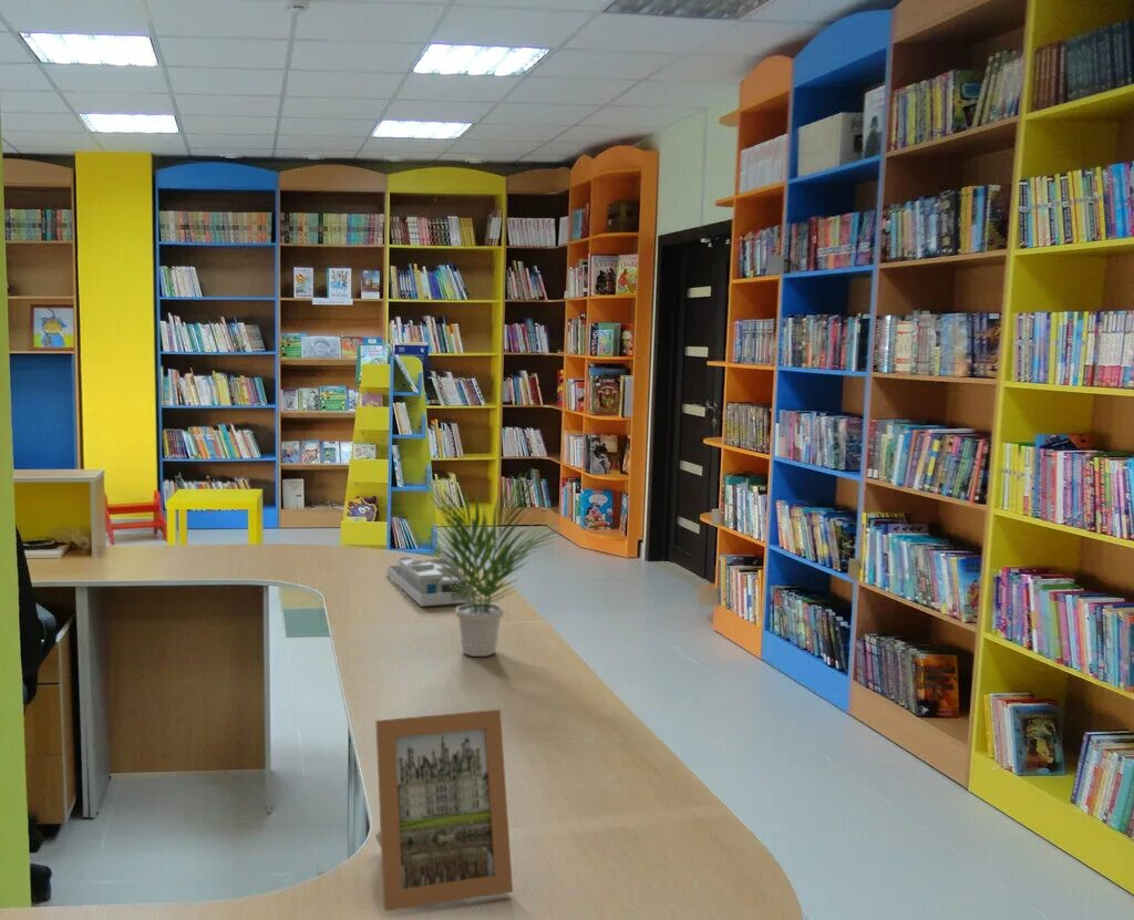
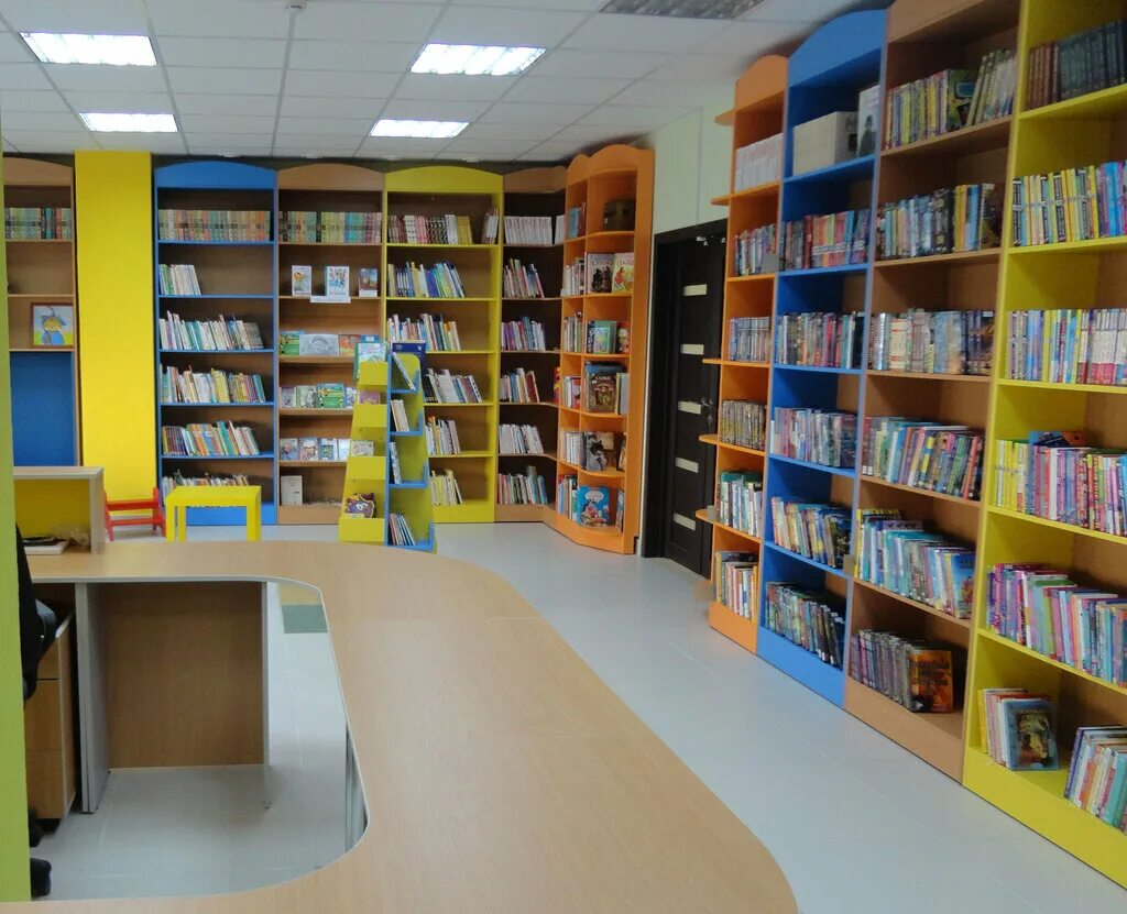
- potted plant [400,471,565,658]
- picture frame [374,709,514,912]
- desk organizer [386,556,473,607]
